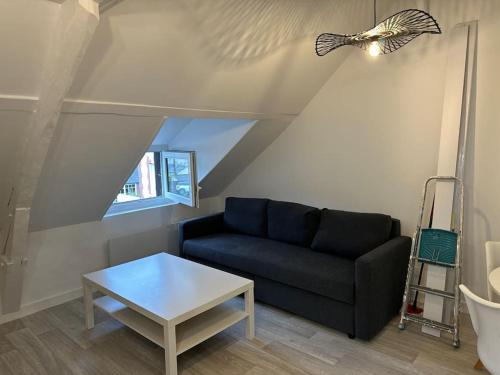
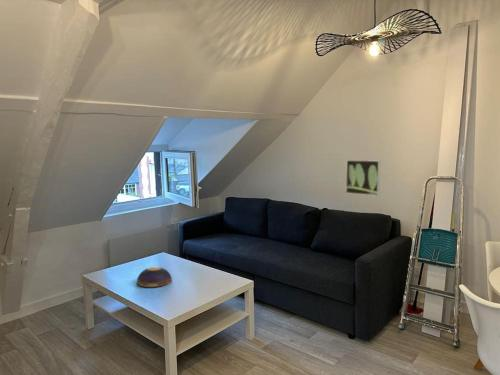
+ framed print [345,159,381,197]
+ decorative bowl [136,266,173,288]
